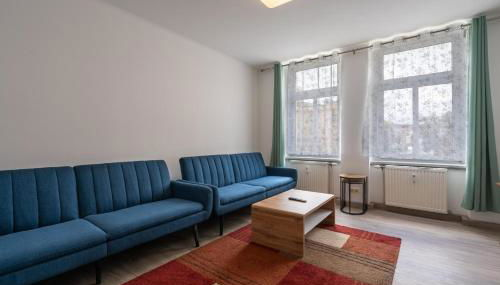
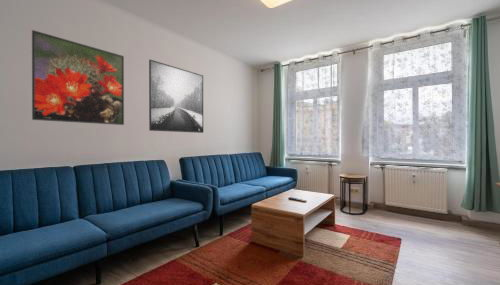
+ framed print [31,29,125,126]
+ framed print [148,59,204,134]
